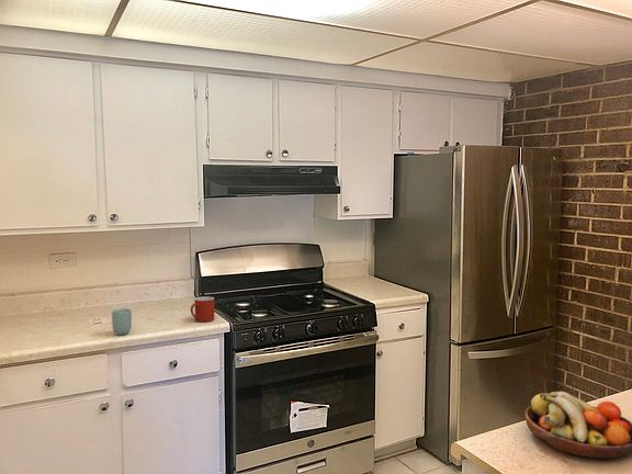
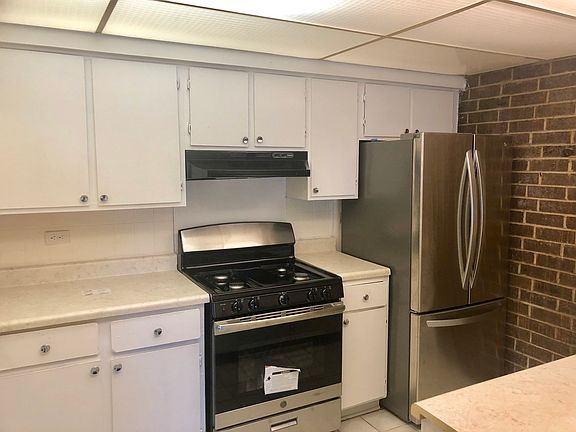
- cup [111,307,133,336]
- fruit bowl [523,391,632,461]
- mug [190,296,216,323]
